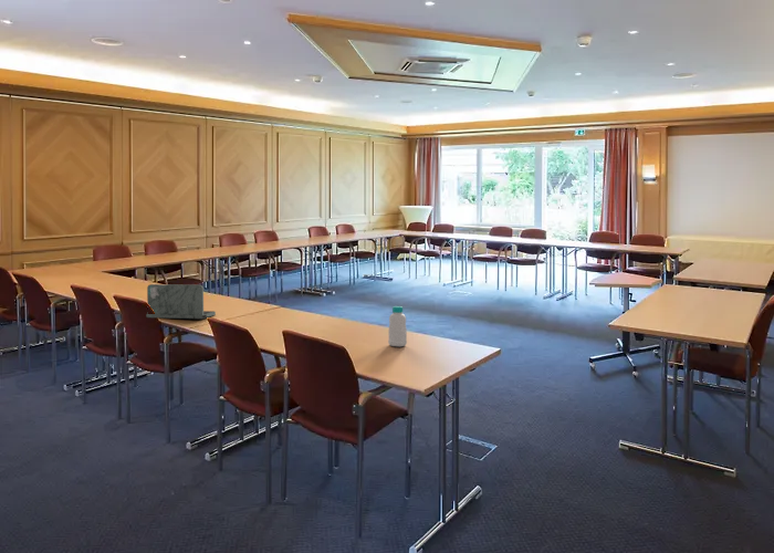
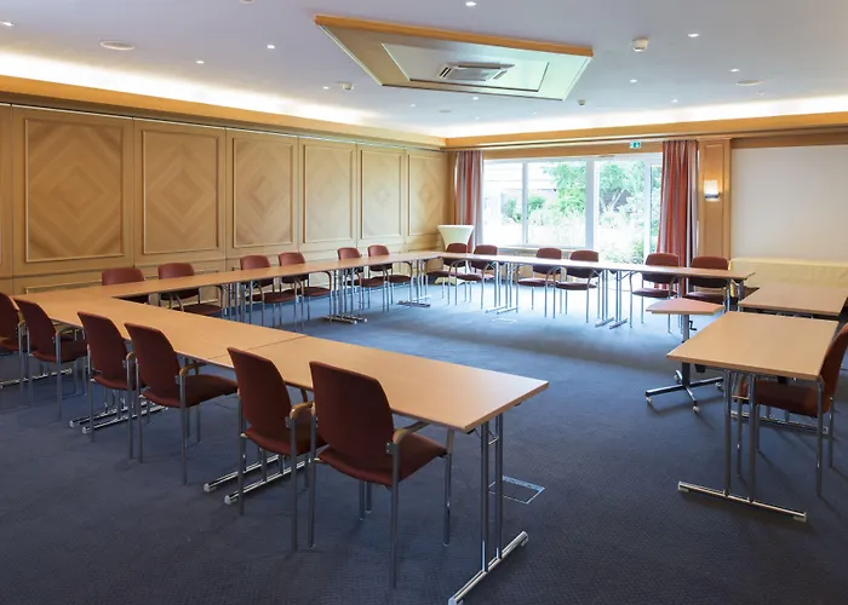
- laptop [145,283,217,321]
- bottle [387,305,408,347]
